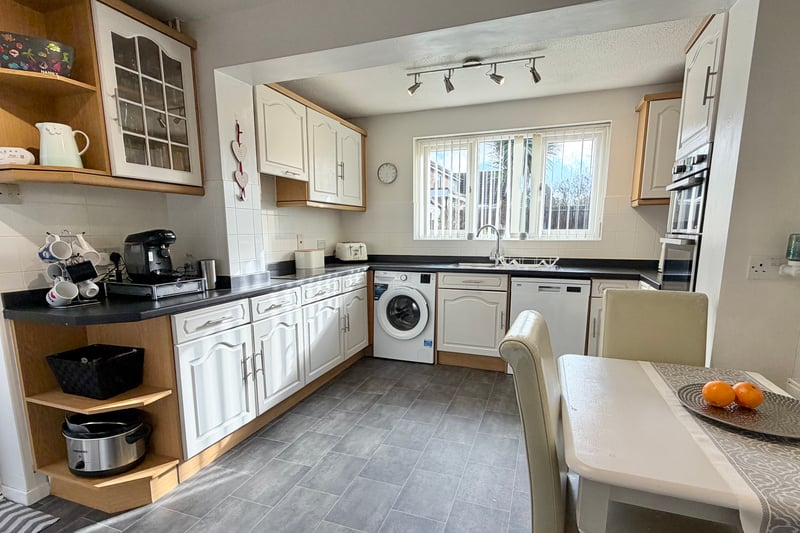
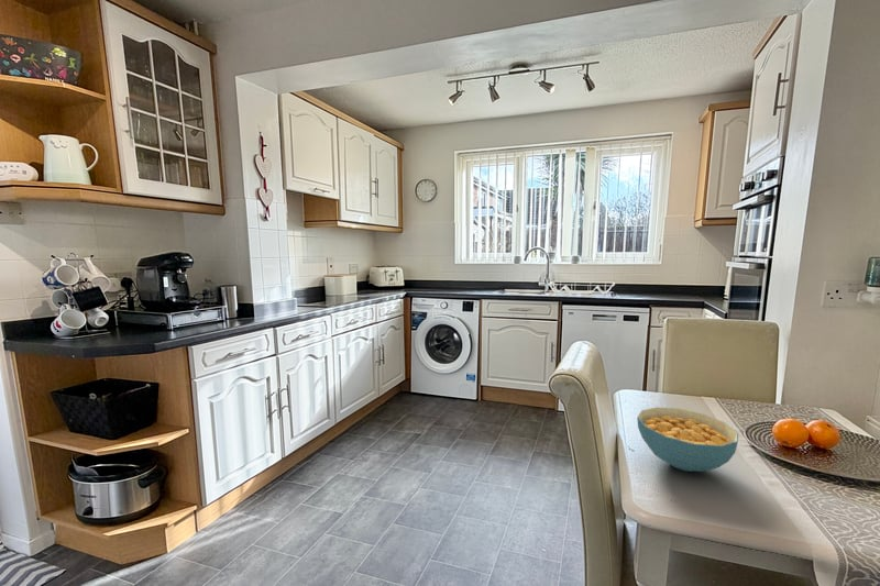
+ cereal bowl [636,406,739,473]
